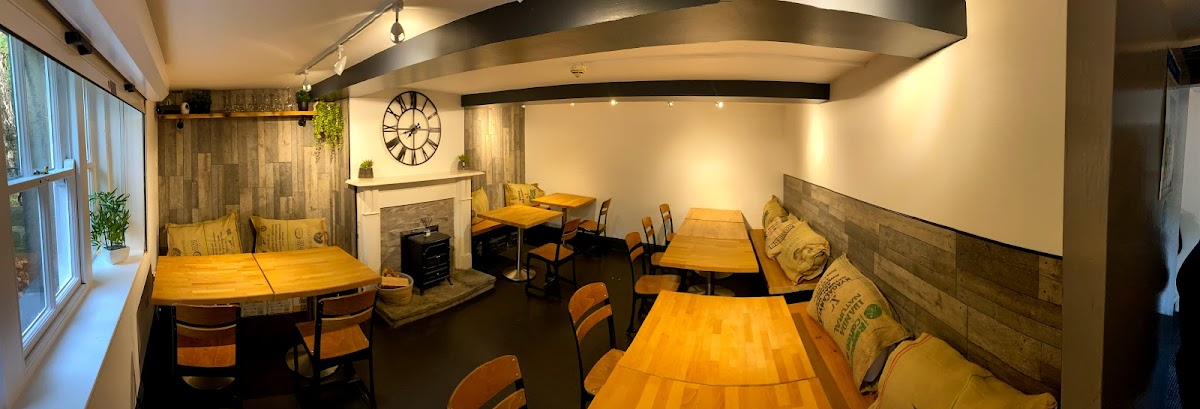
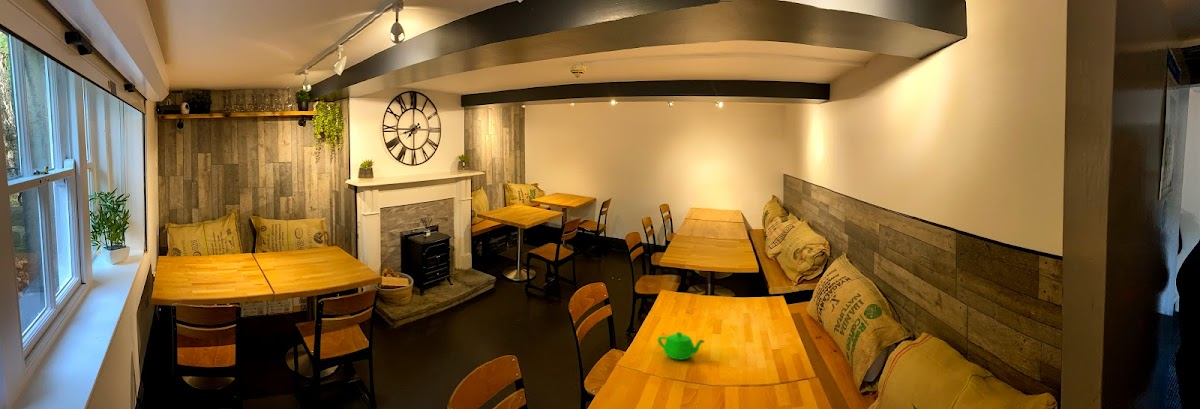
+ teapot [657,331,705,361]
